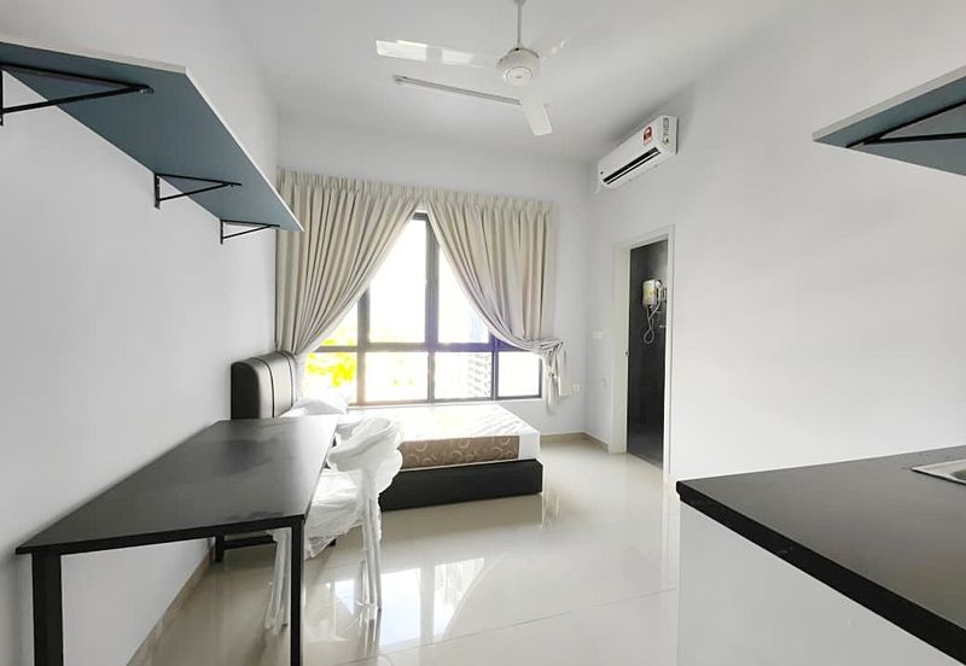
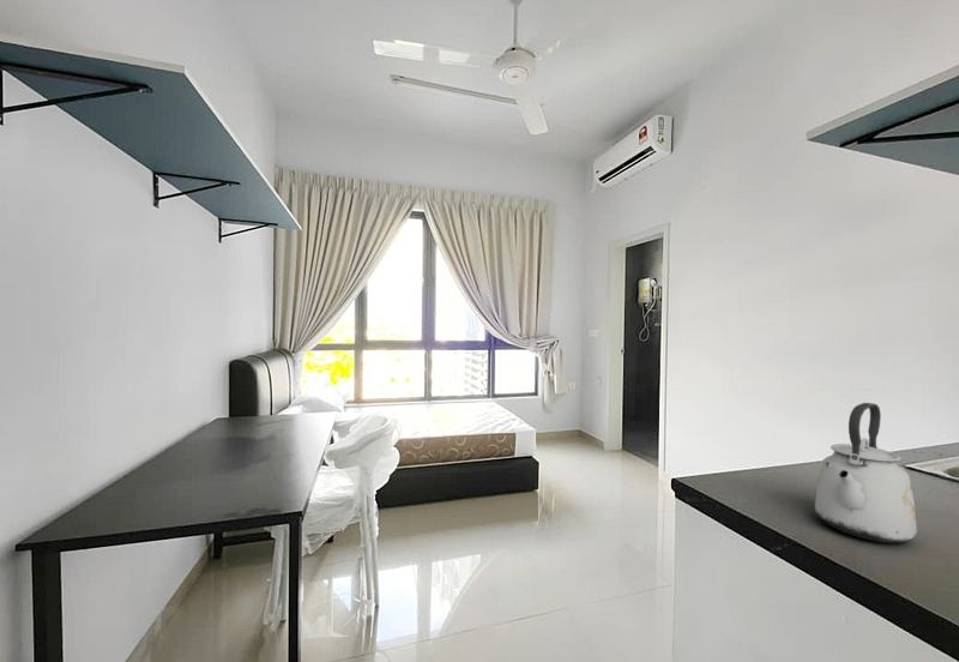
+ kettle [814,402,918,543]
